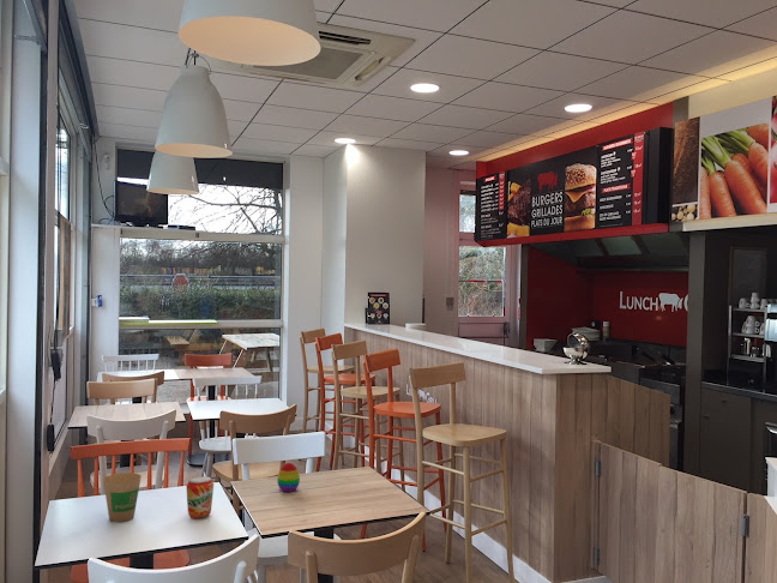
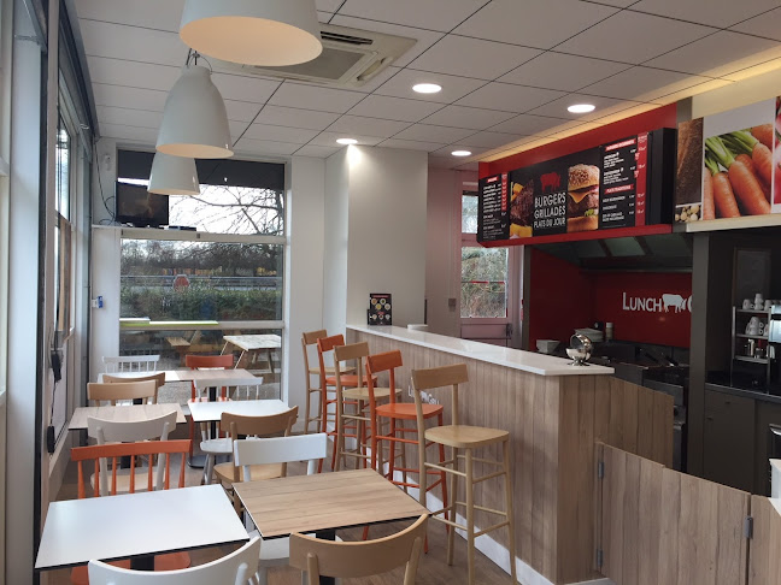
- paper cup [102,471,143,523]
- decorative egg [276,462,301,493]
- beverage can [185,475,215,519]
